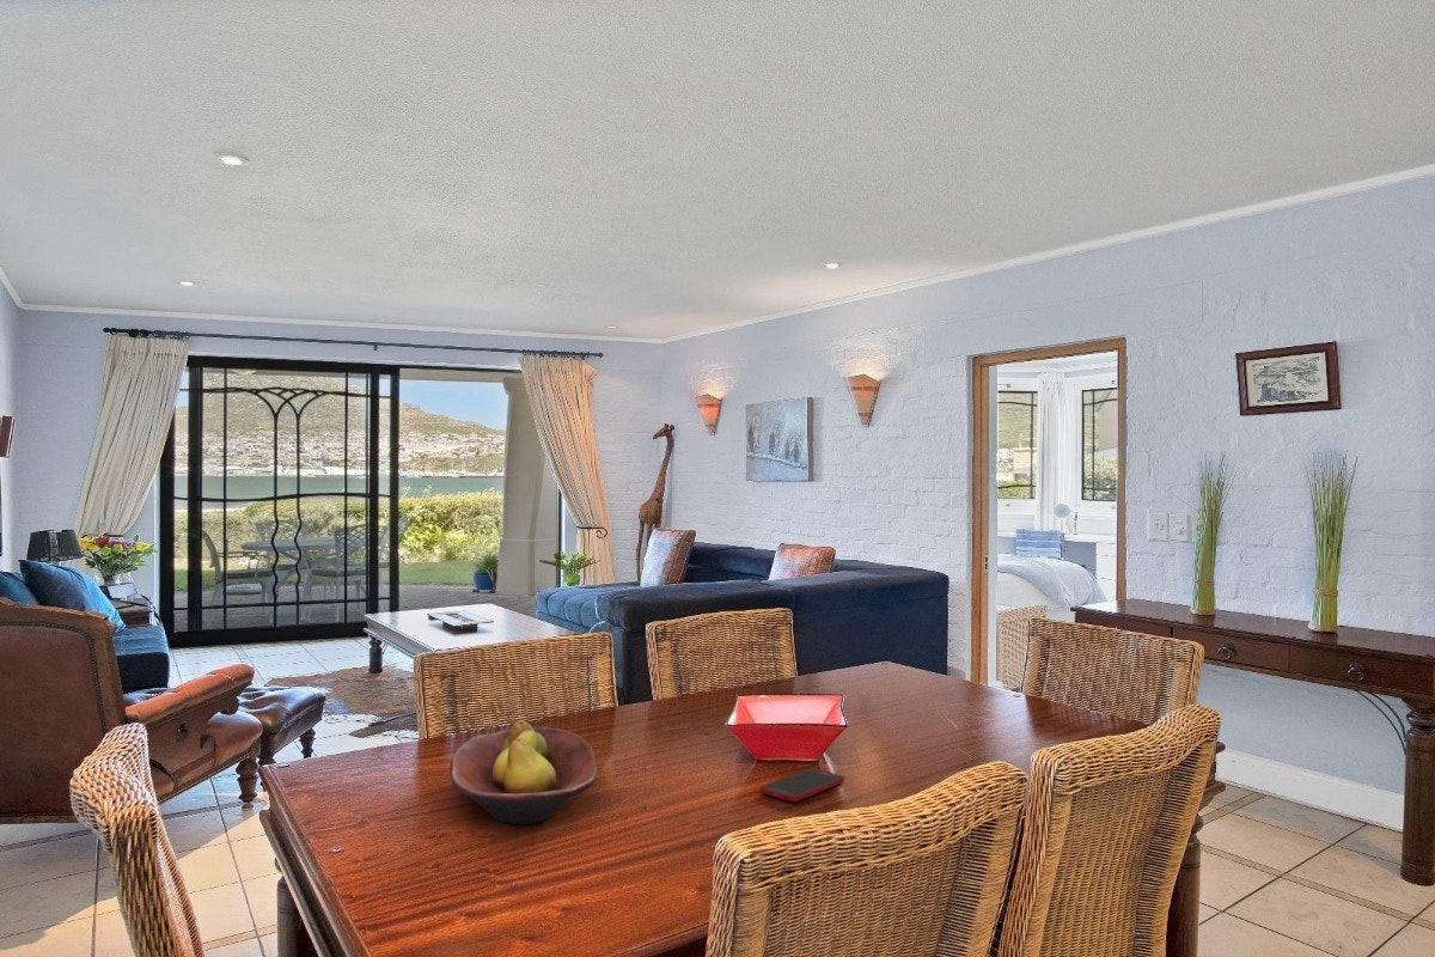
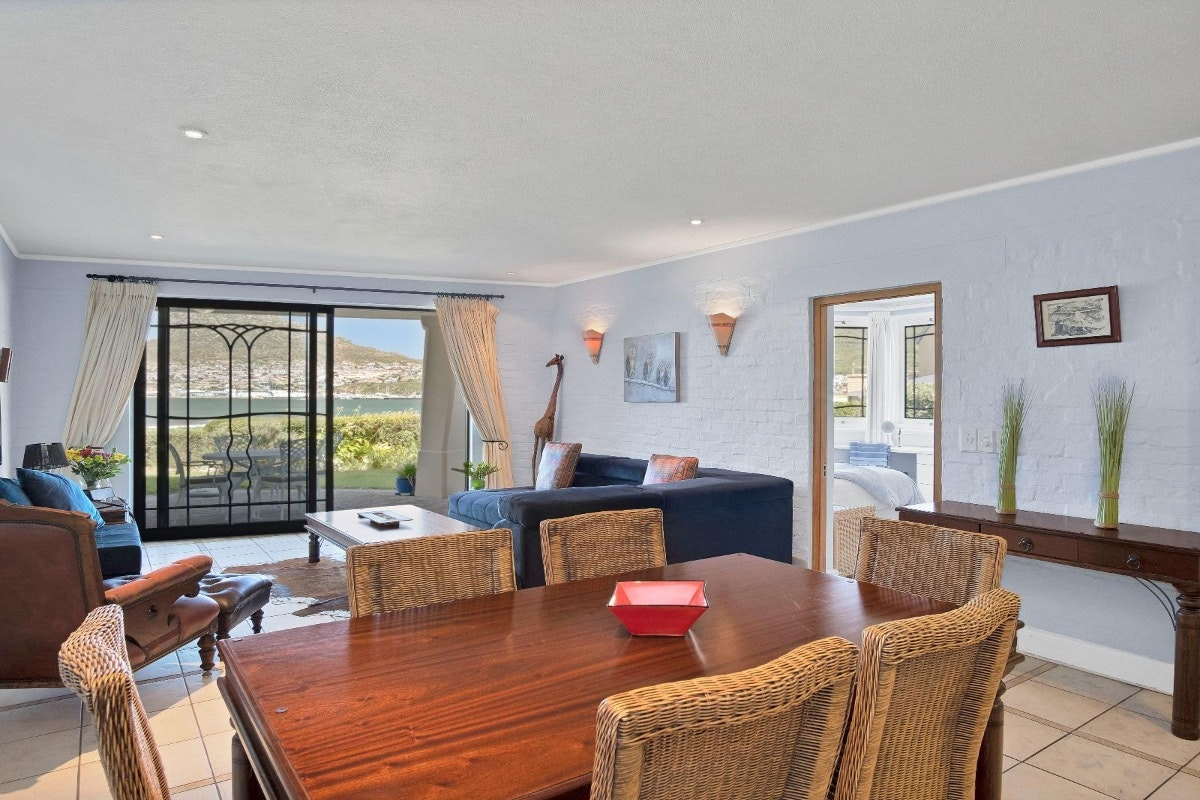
- fruit bowl [448,720,598,825]
- cell phone [758,767,845,803]
